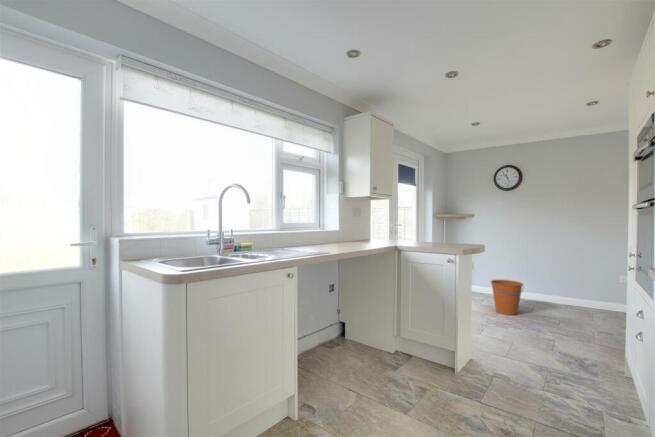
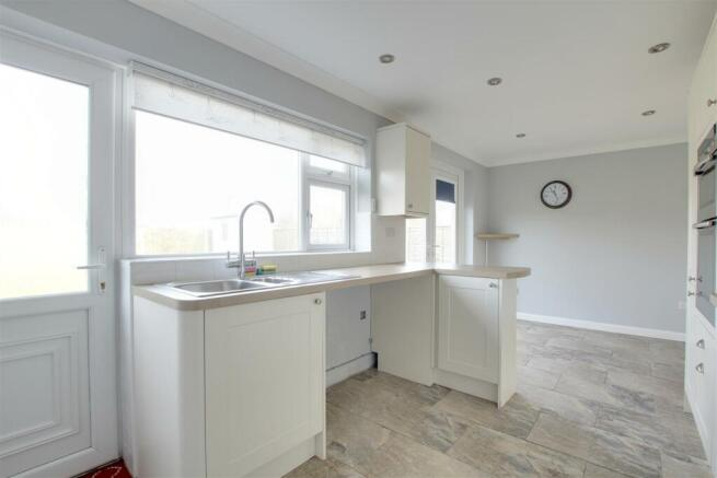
- bucket [490,279,525,316]
